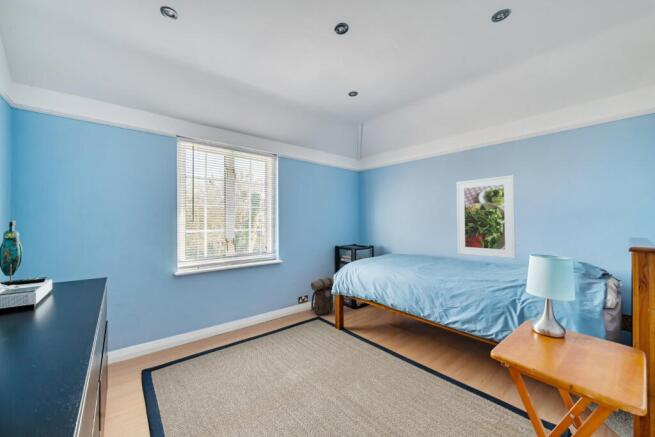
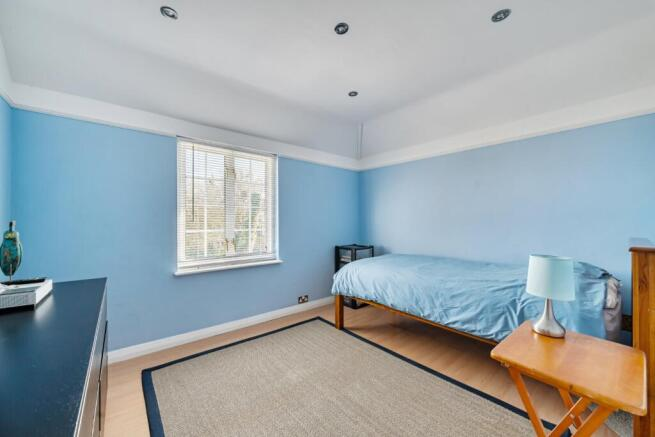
- backpack [310,277,334,316]
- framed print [455,174,517,259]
